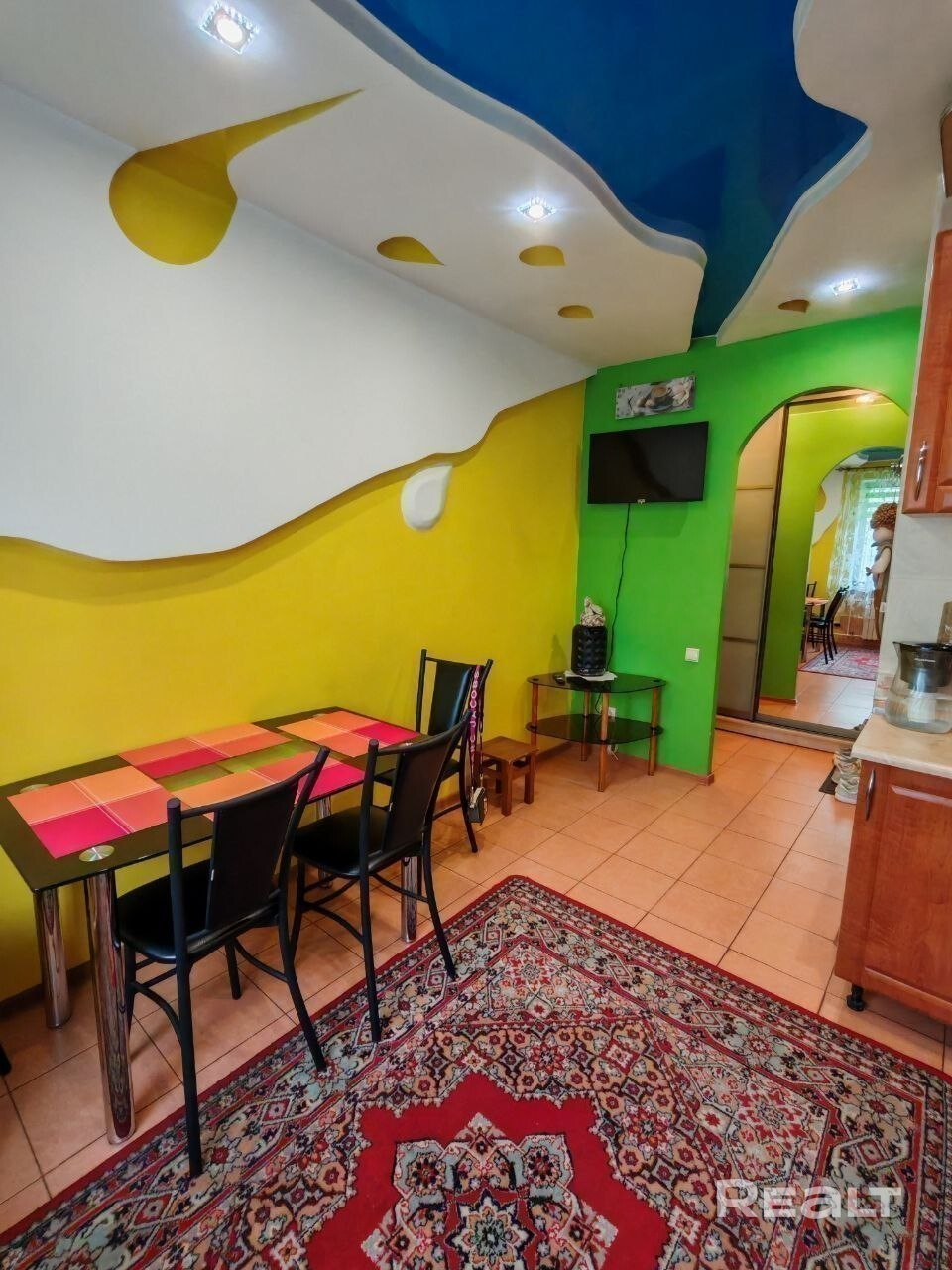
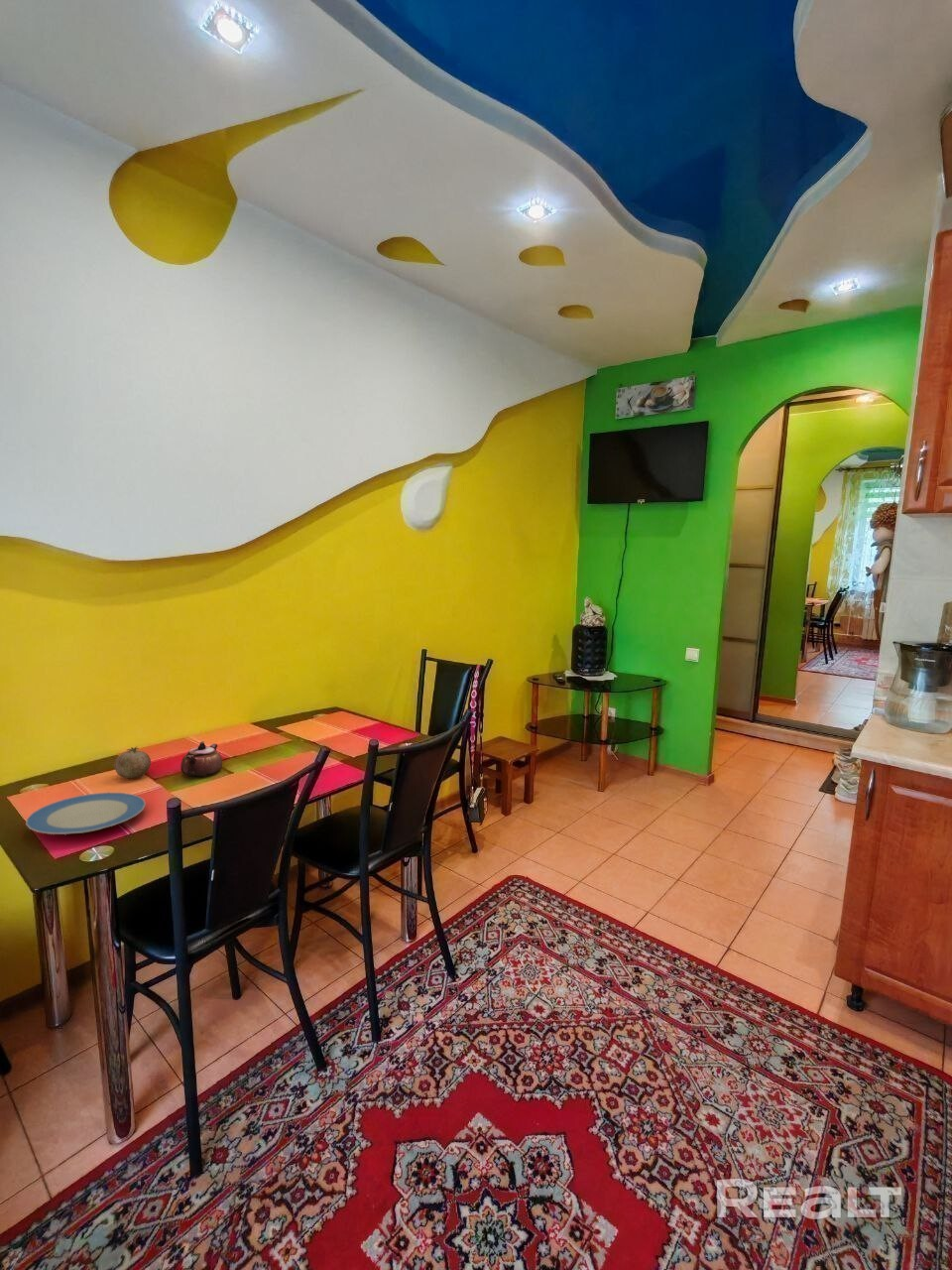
+ fruit [113,746,152,779]
+ plate [25,792,147,835]
+ teapot [179,740,223,778]
